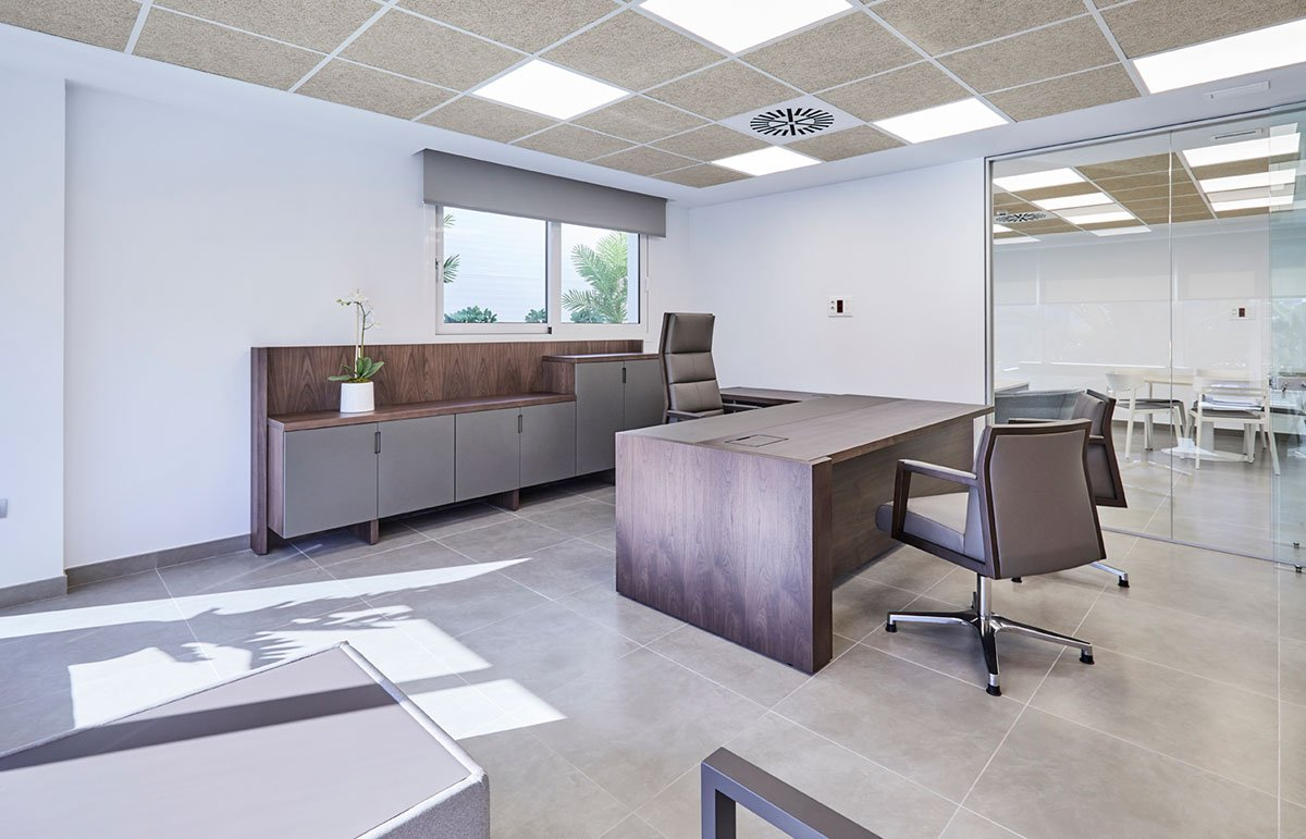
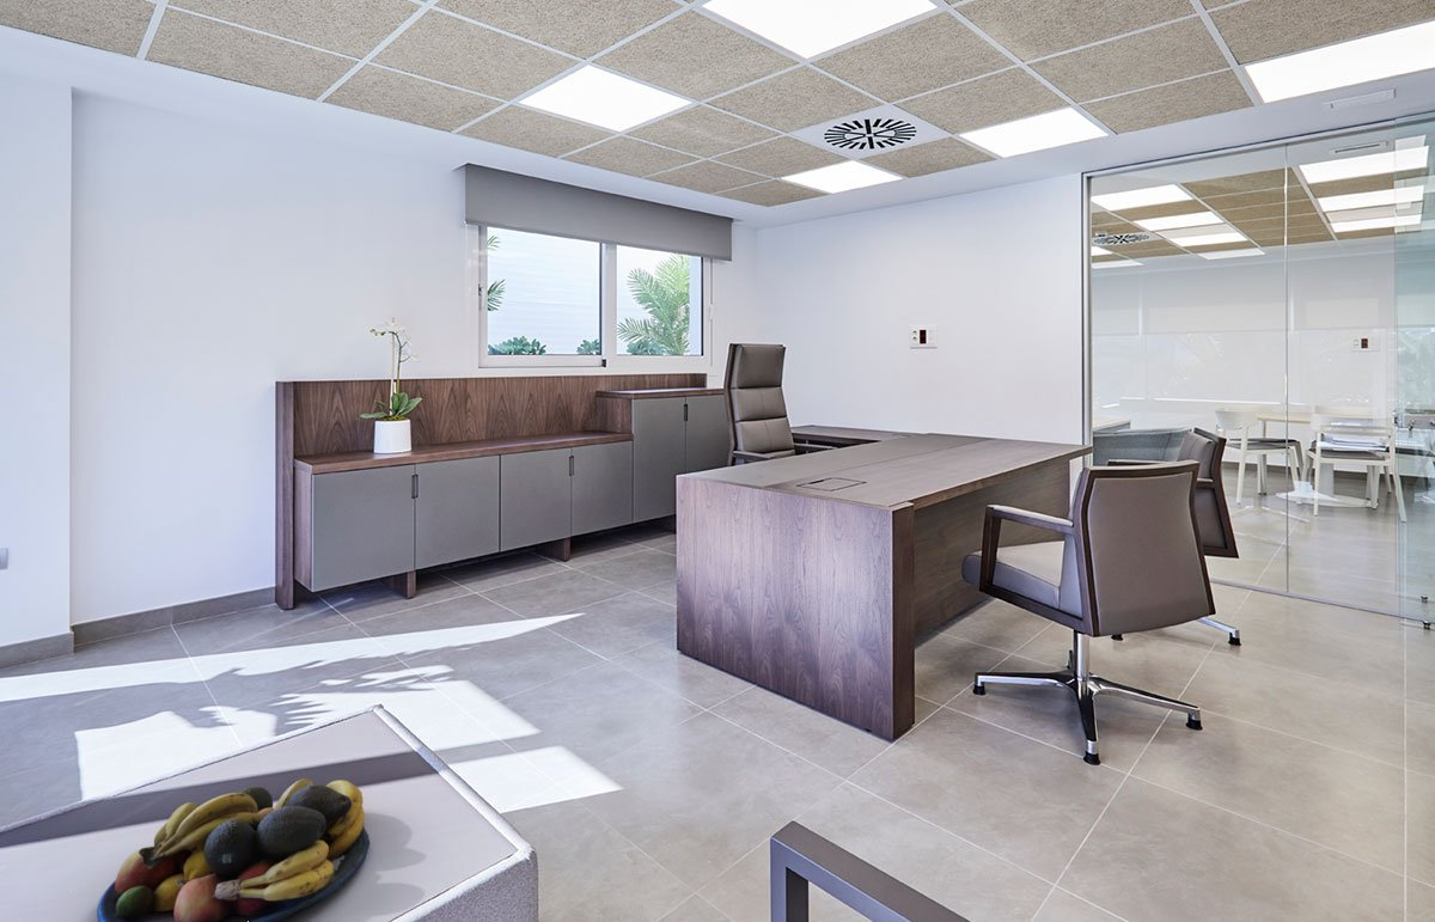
+ fruit bowl [96,777,371,922]
